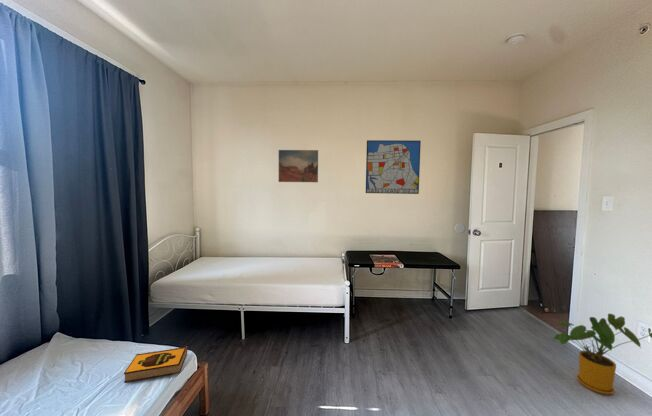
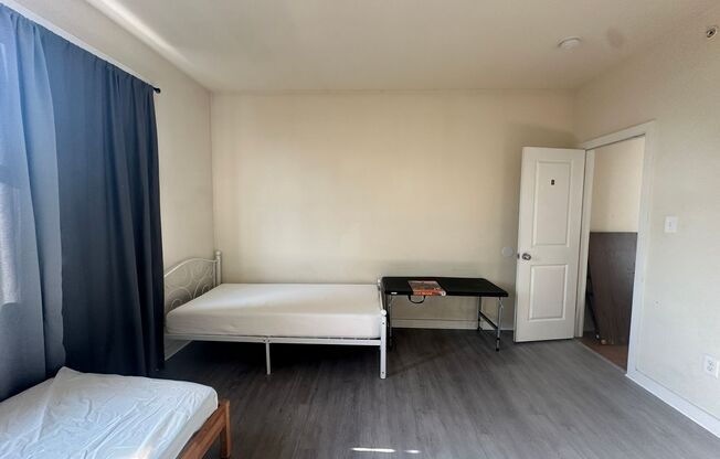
- house plant [551,313,652,396]
- hardback book [123,346,188,383]
- wall art [365,139,422,195]
- wall art [278,149,319,183]
